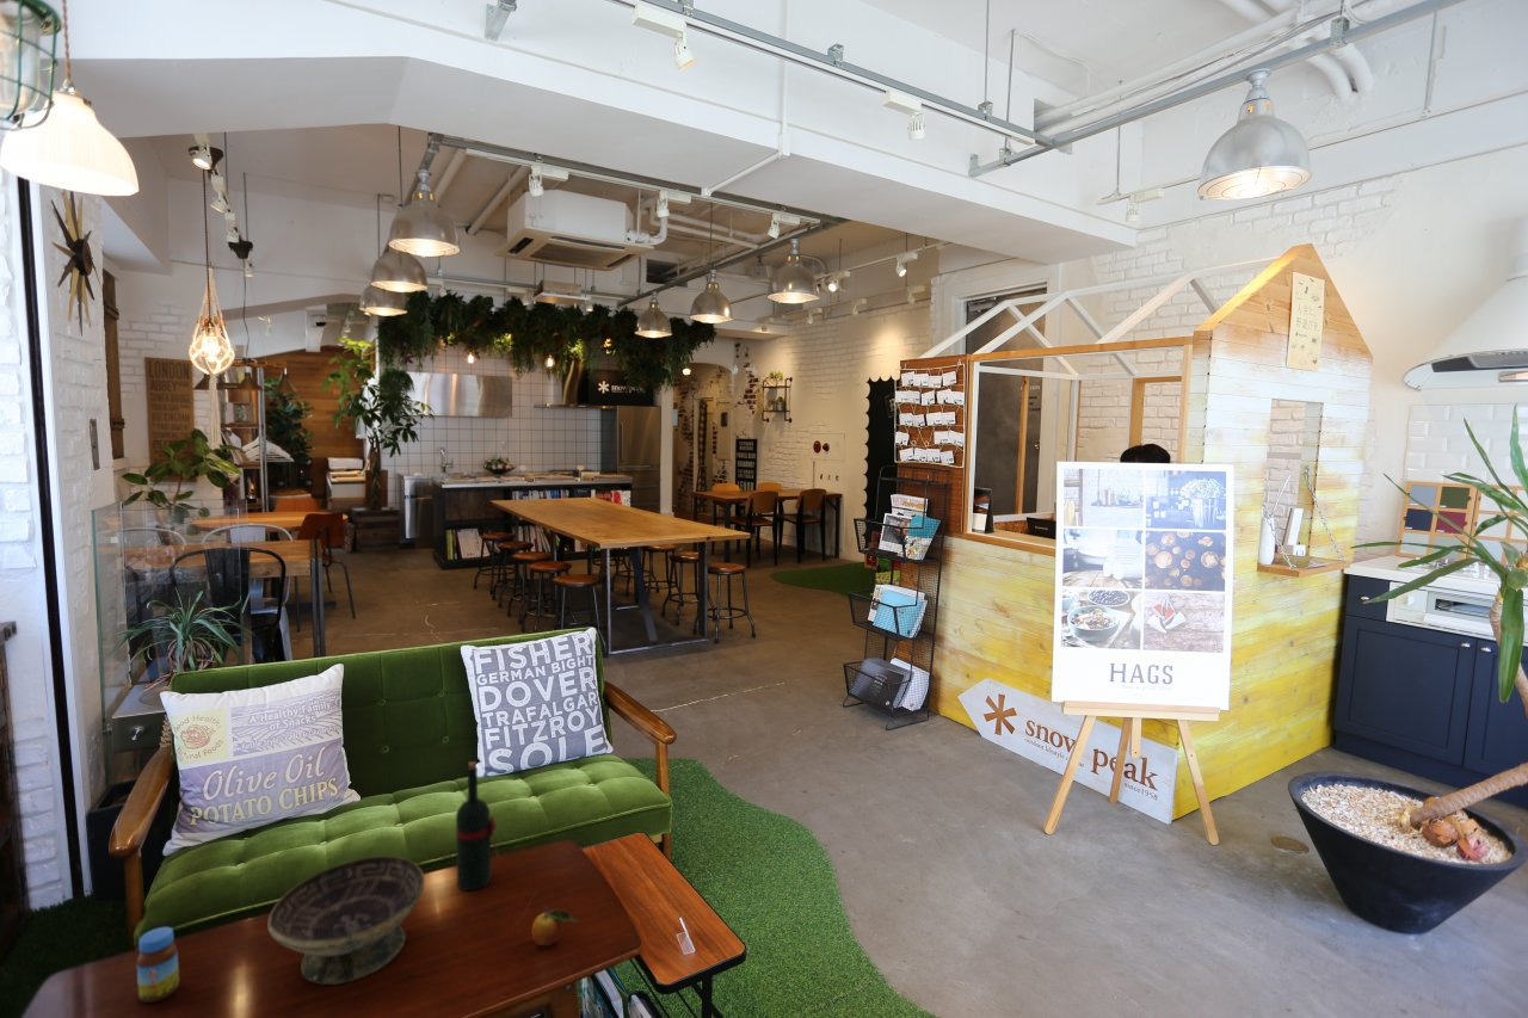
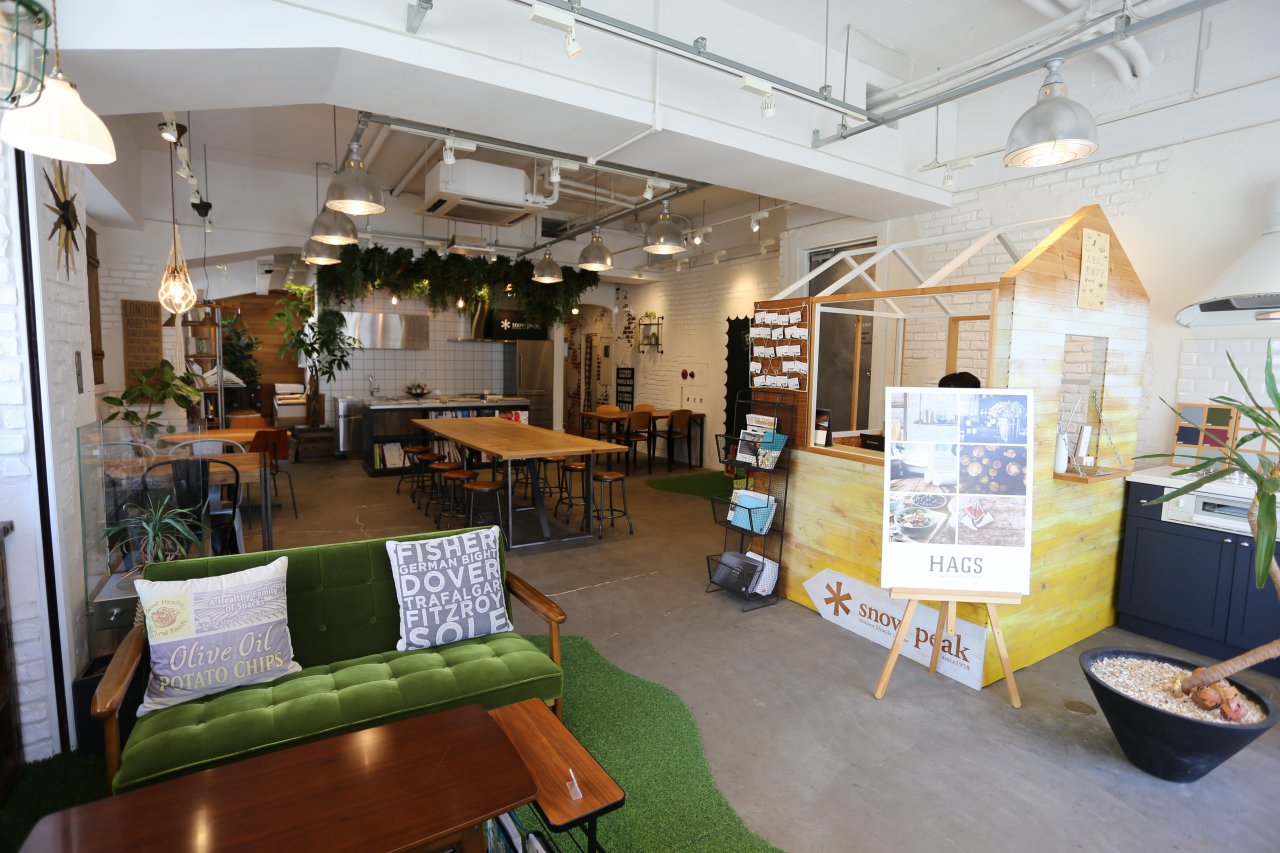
- fruit [530,905,580,946]
- wine bottle [455,760,503,891]
- jar [136,926,180,1004]
- decorative bowl [266,856,426,986]
